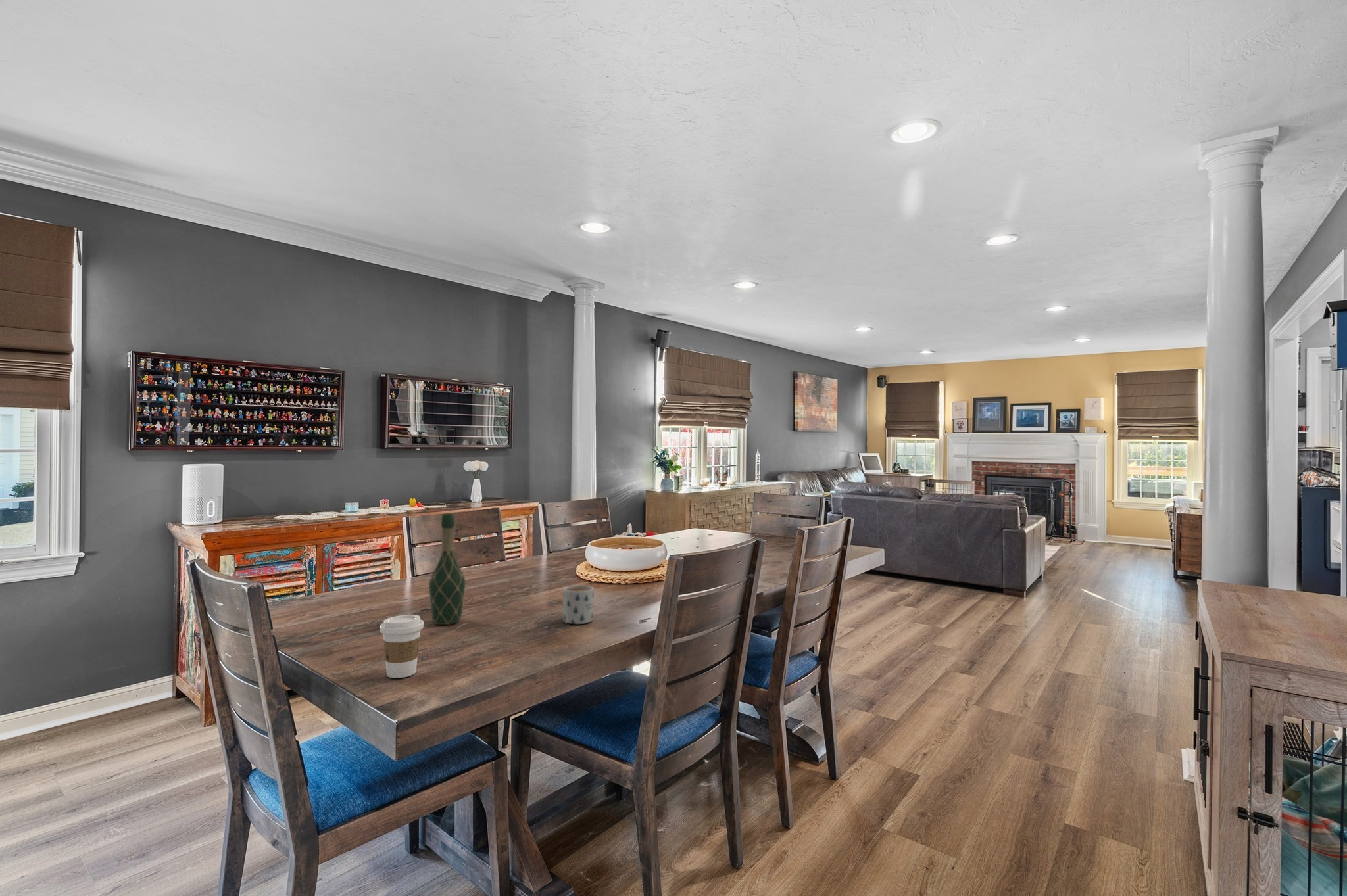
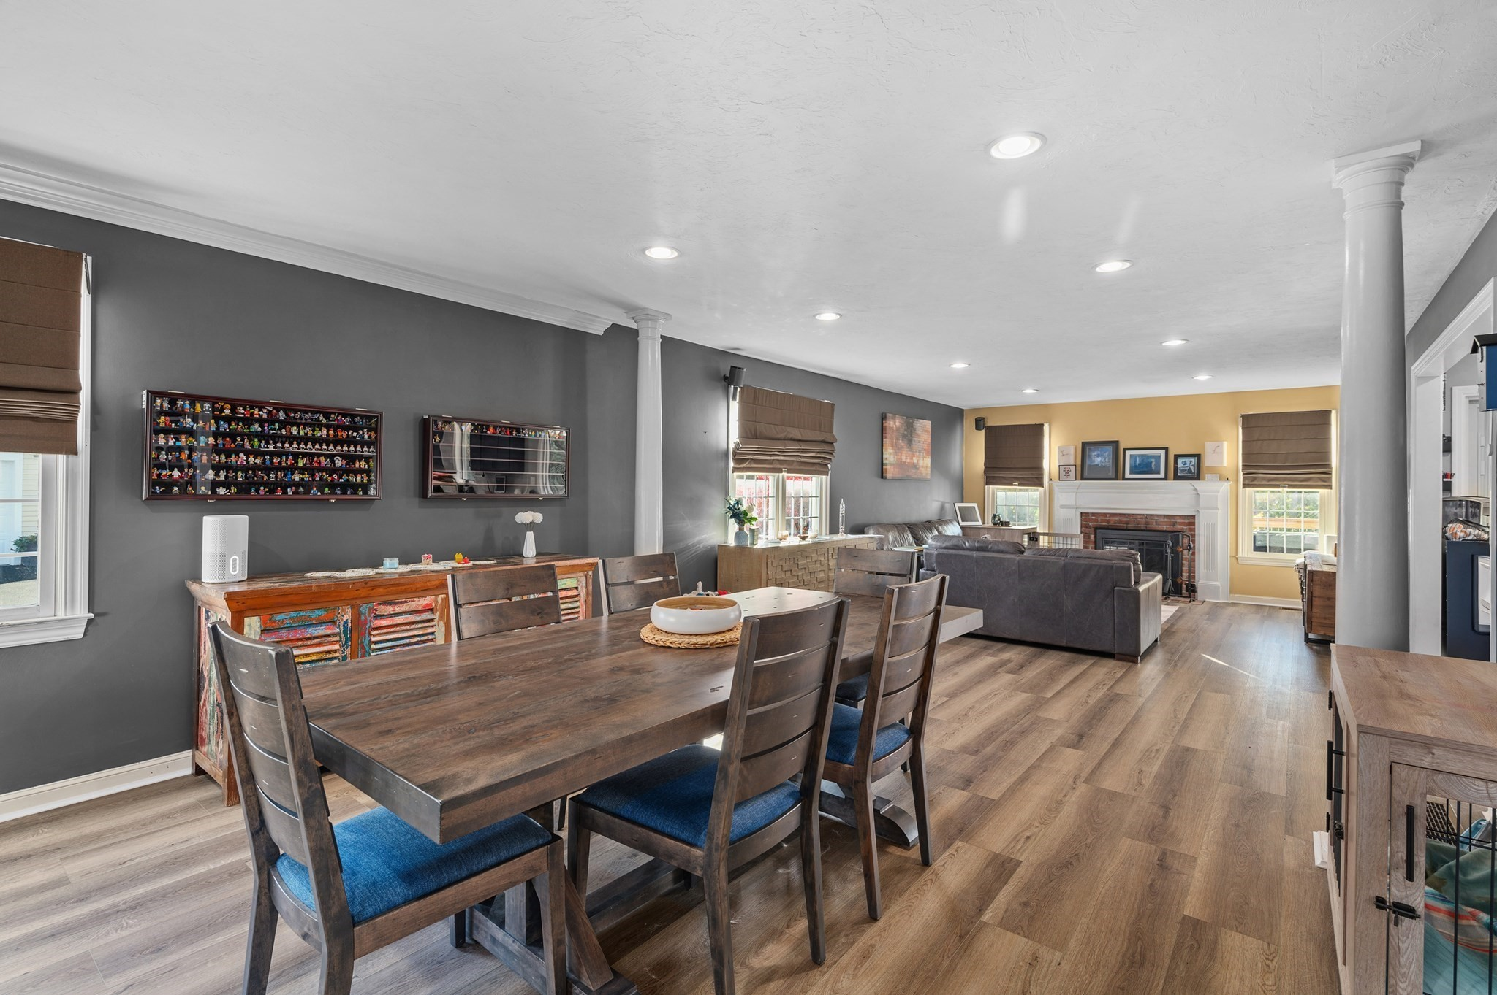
- wine bottle [428,513,466,625]
- mug [562,584,595,625]
- coffee cup [379,614,424,679]
